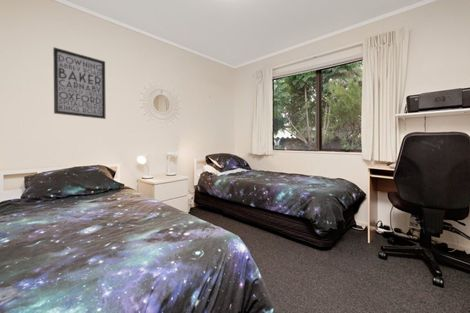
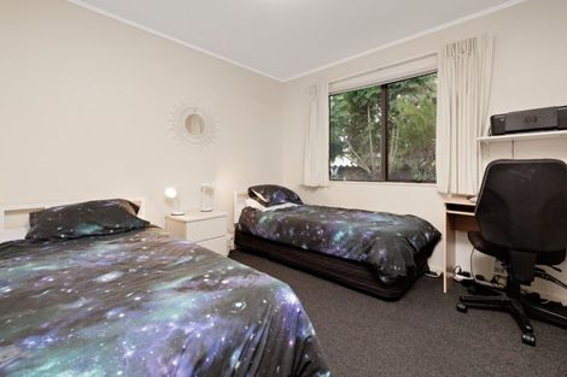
- wall art [52,46,107,120]
